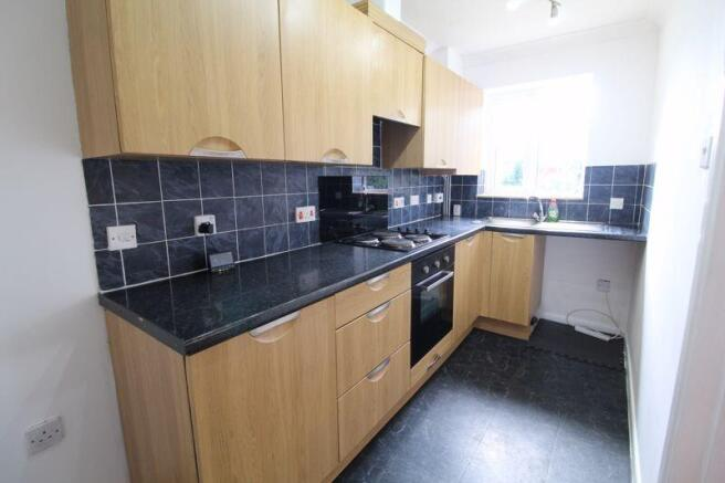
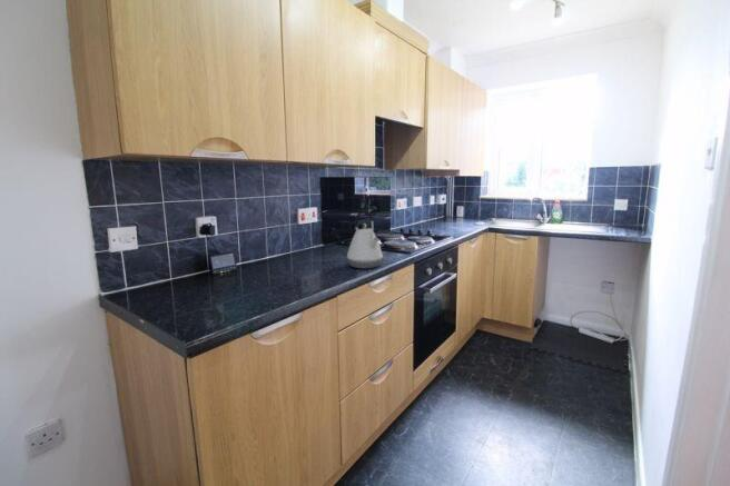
+ kettle [346,208,384,269]
